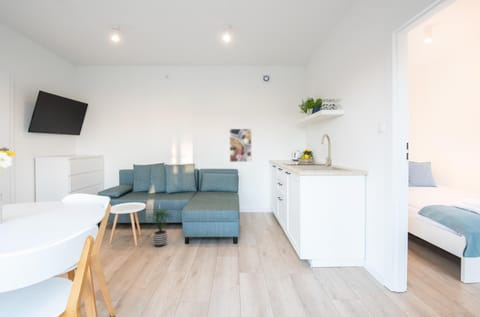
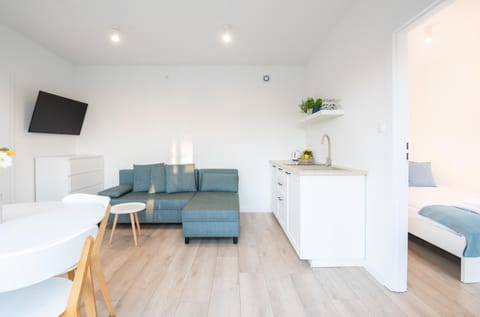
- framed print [229,128,253,163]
- potted plant [147,206,175,248]
